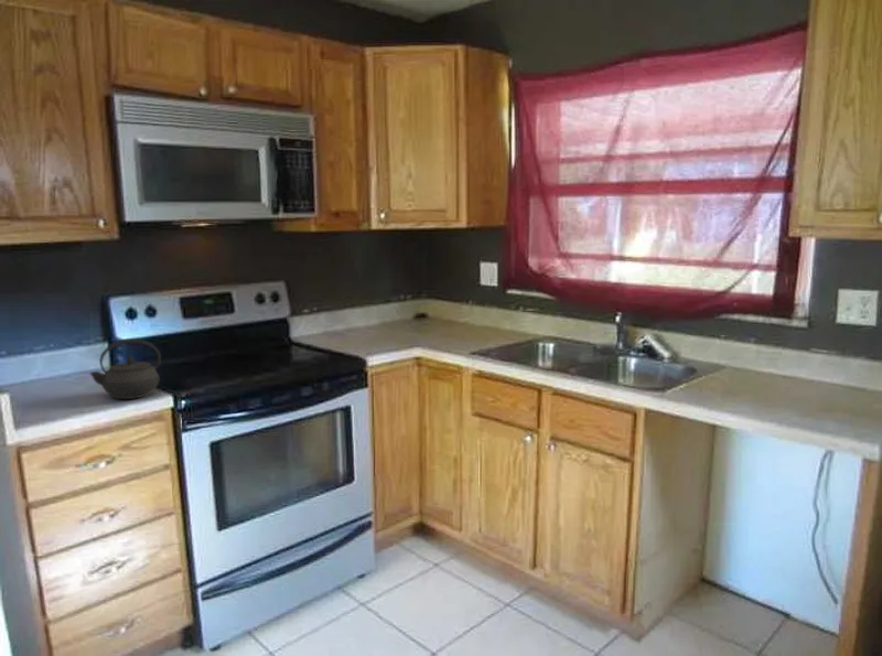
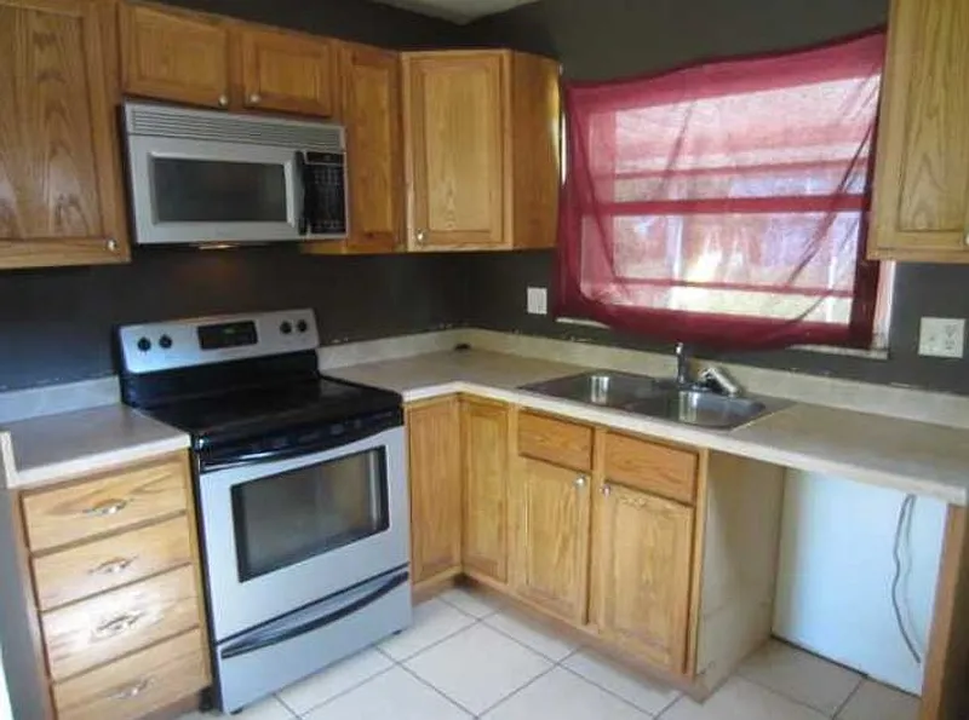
- kettle [88,337,162,400]
